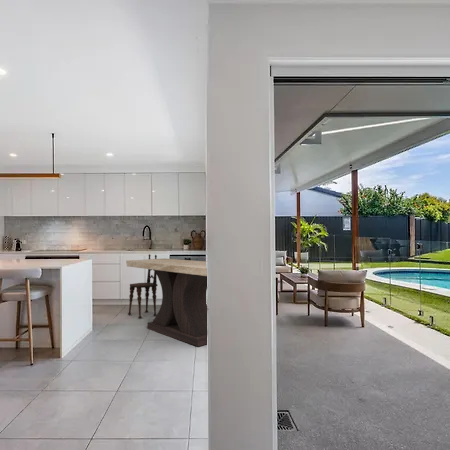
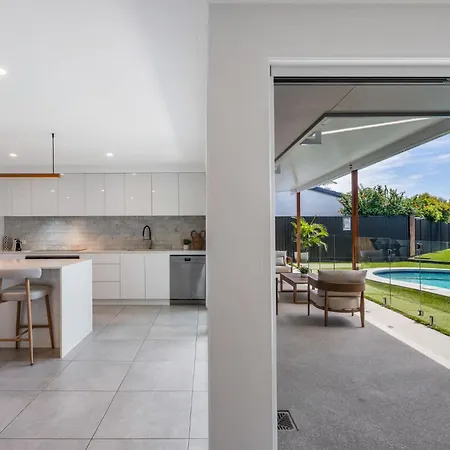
- dining chair [127,253,159,319]
- table [125,257,208,347]
